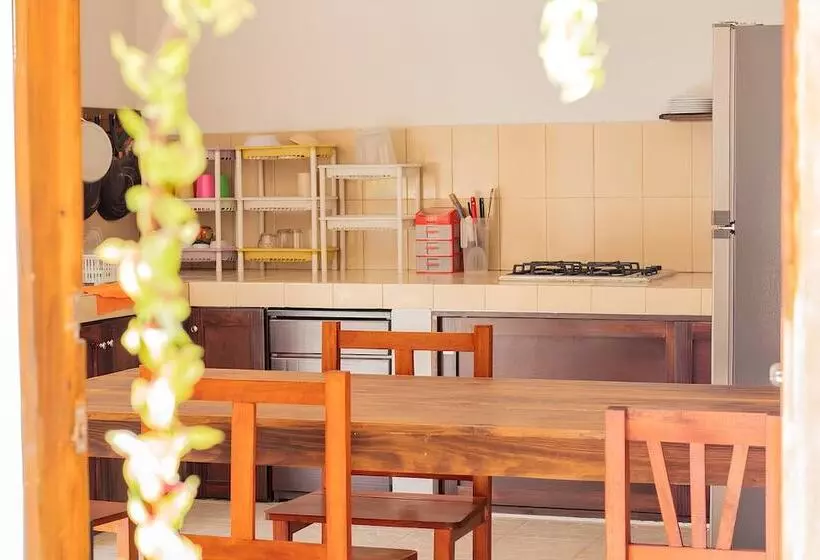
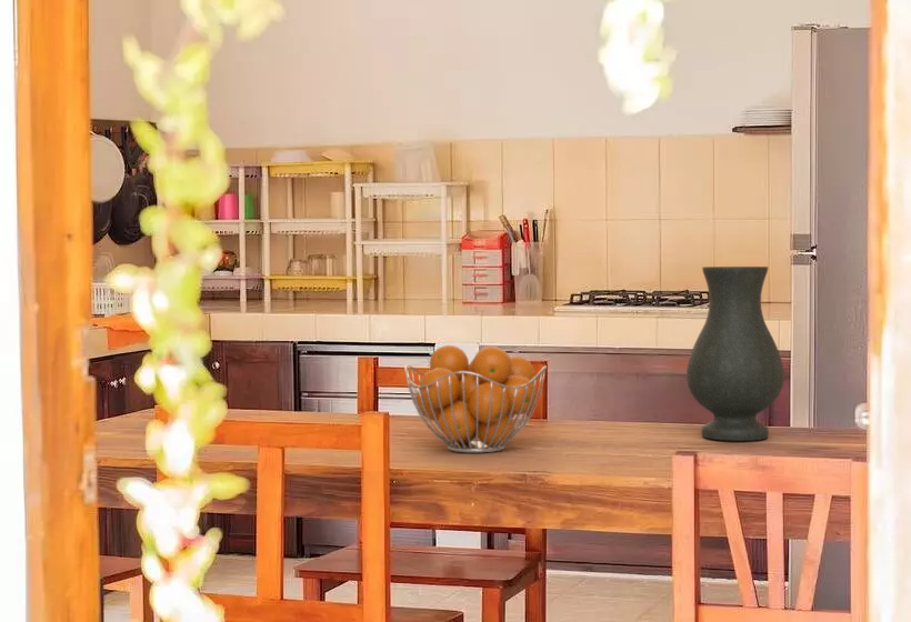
+ fruit basket [403,344,548,453]
+ vase [685,265,785,442]
